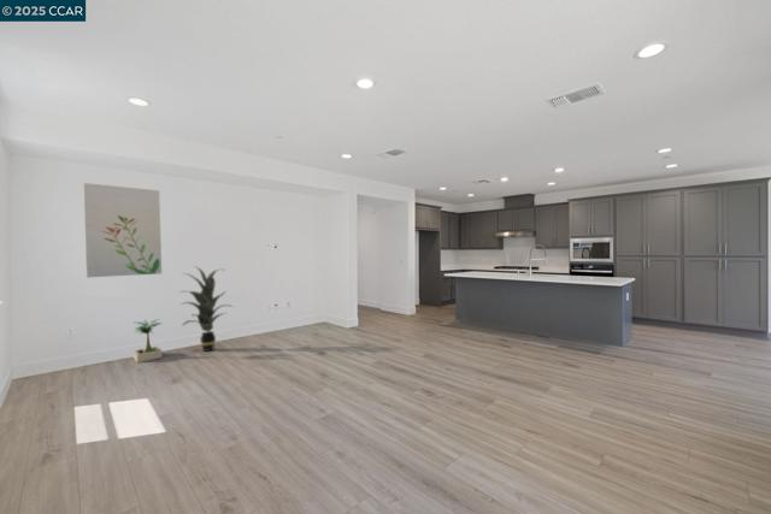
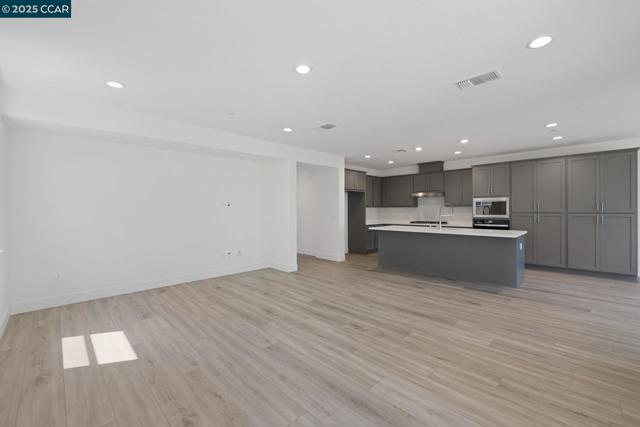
- indoor plant [179,265,234,353]
- wall art [82,182,163,279]
- potted plant [133,318,164,364]
